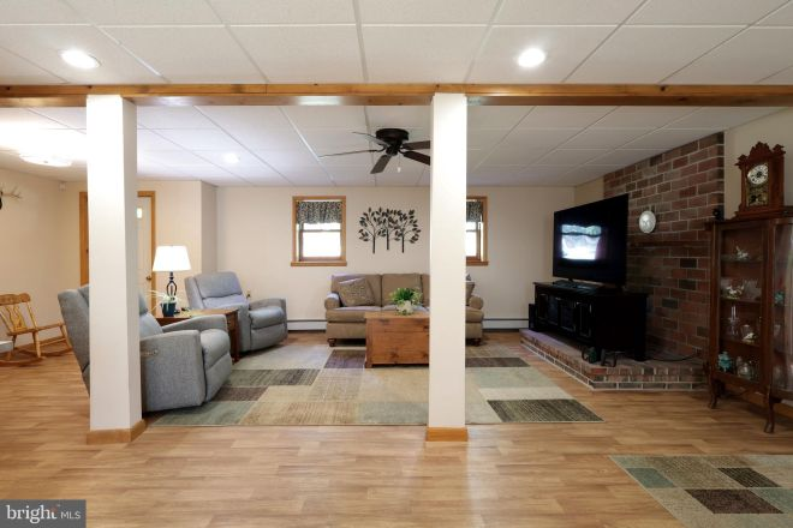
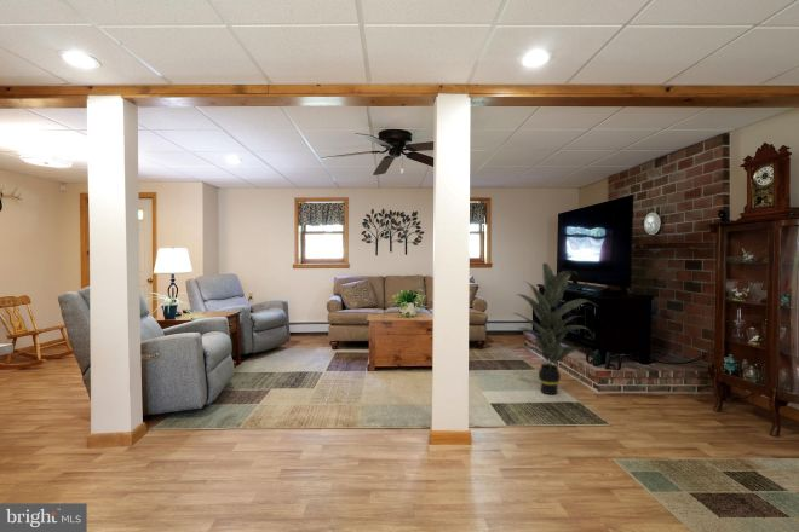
+ indoor plant [512,261,598,395]
